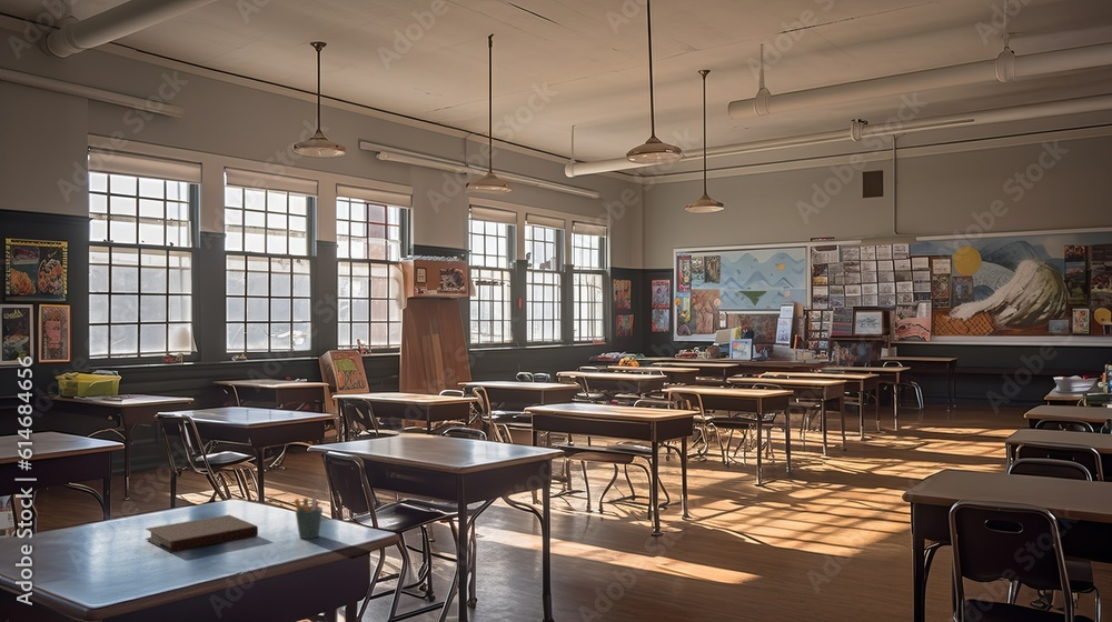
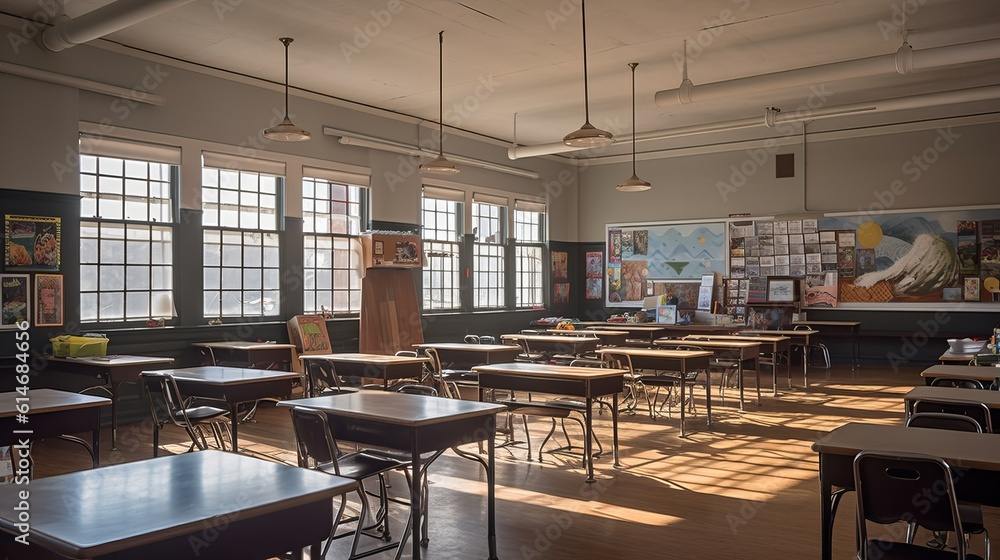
- notebook [145,514,259,553]
- pen holder [294,494,324,540]
